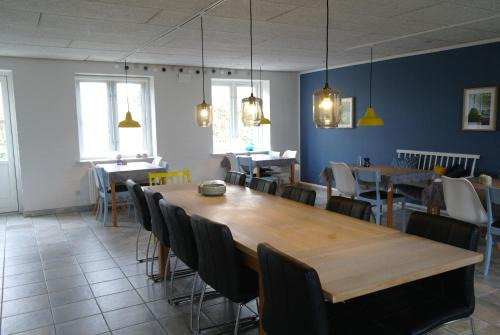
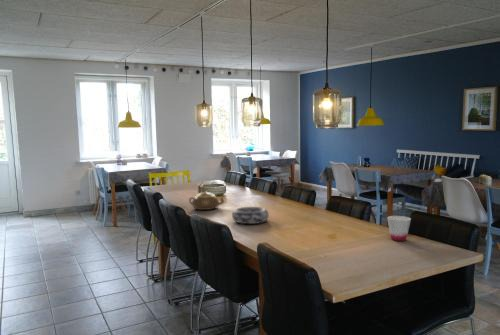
+ decorative bowl [231,206,270,225]
+ cup [386,215,412,242]
+ teapot [188,190,226,211]
